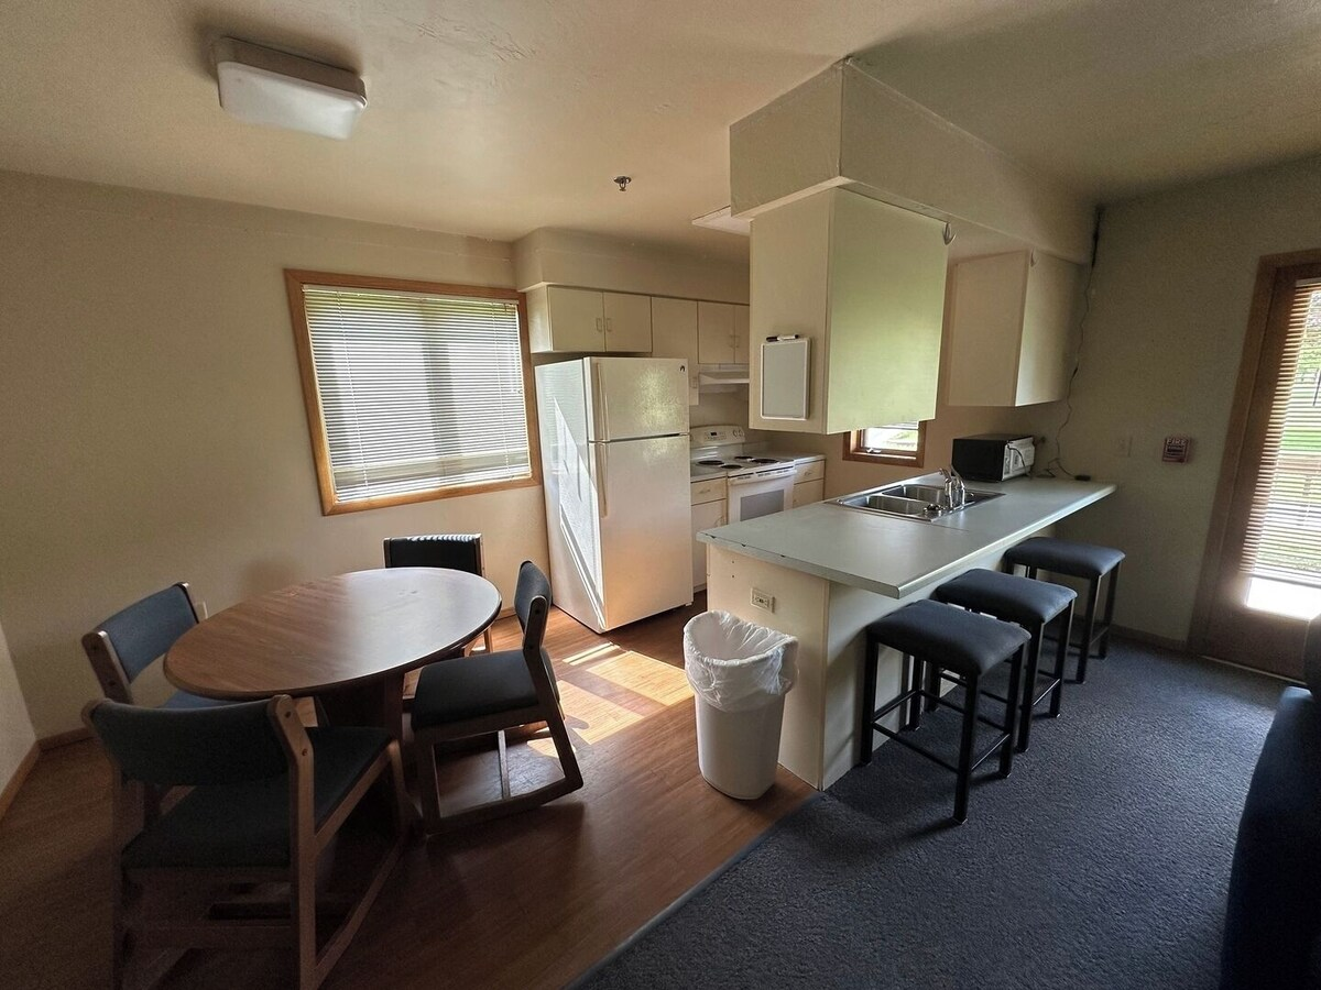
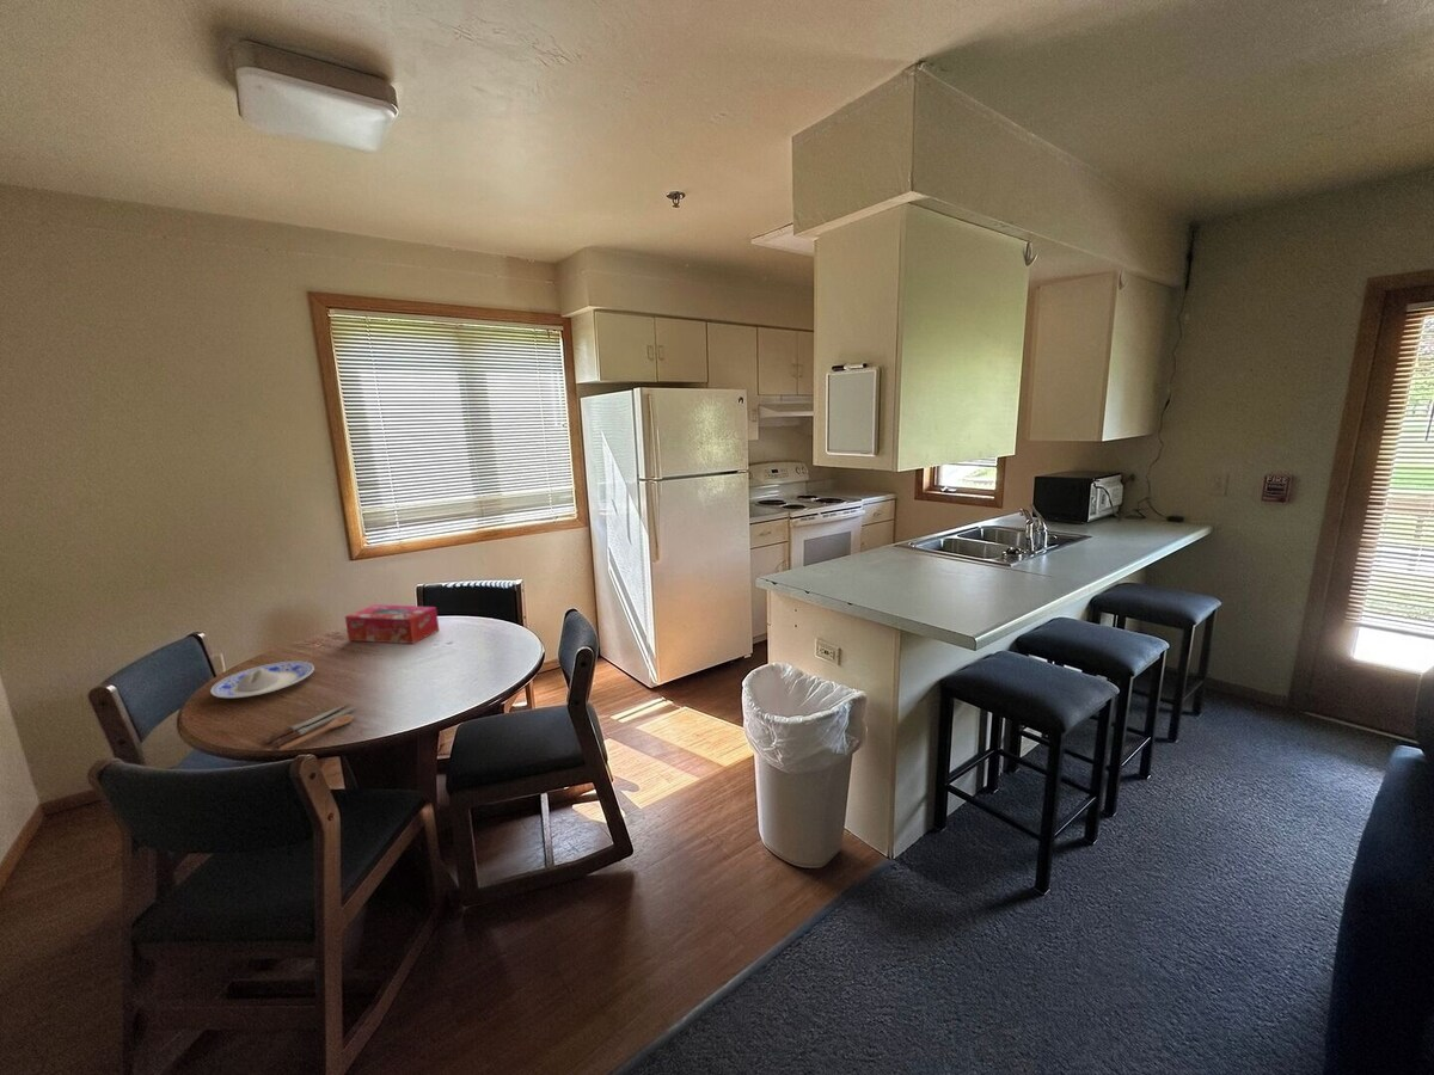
+ plate [209,661,315,699]
+ tissue box [344,603,440,645]
+ spoon [261,701,358,751]
